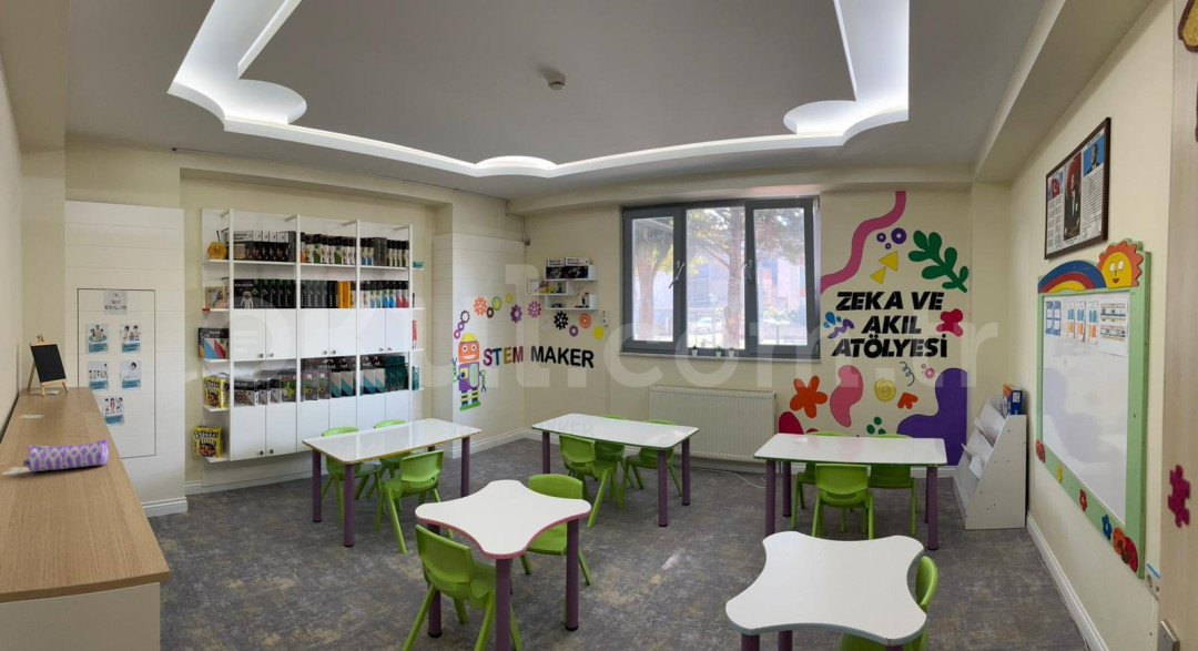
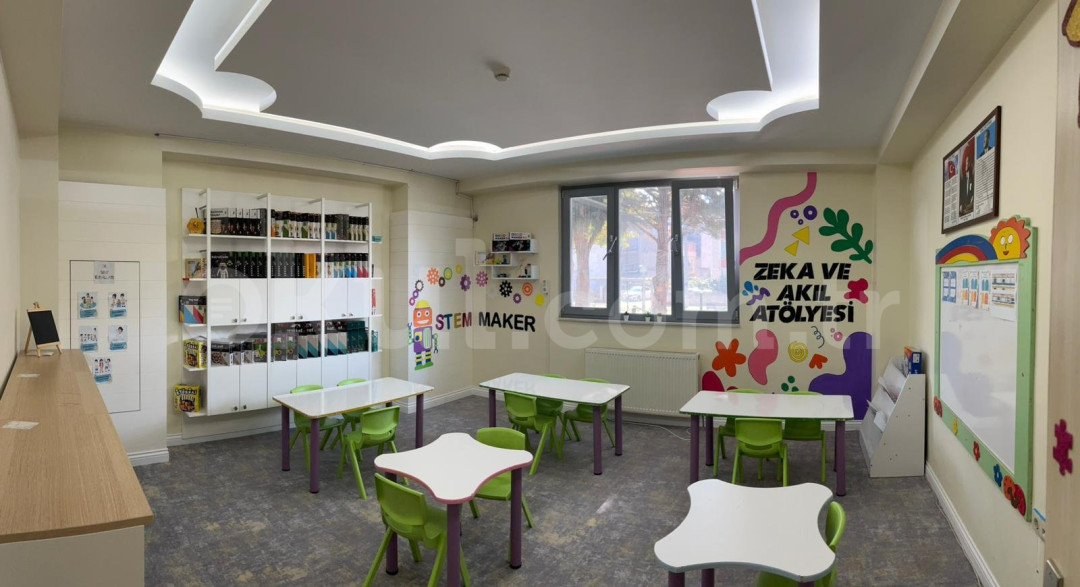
- pencil case [22,438,110,472]
